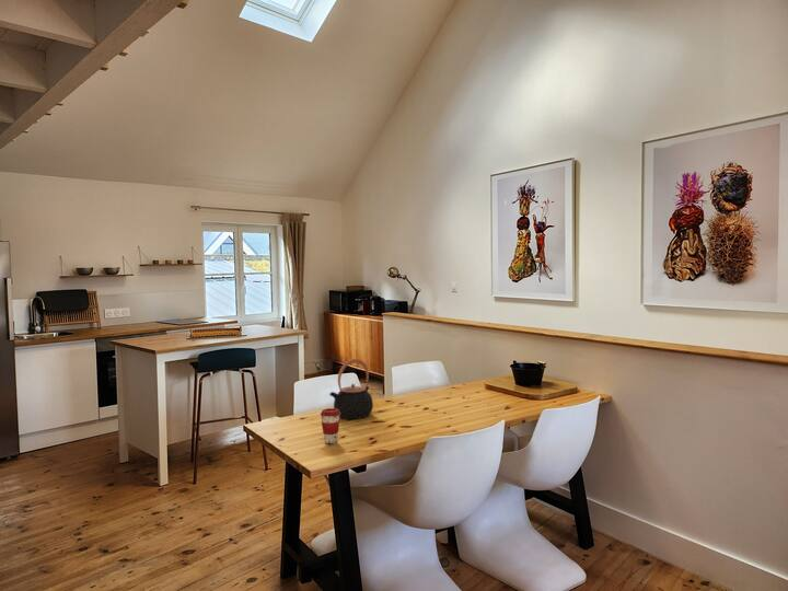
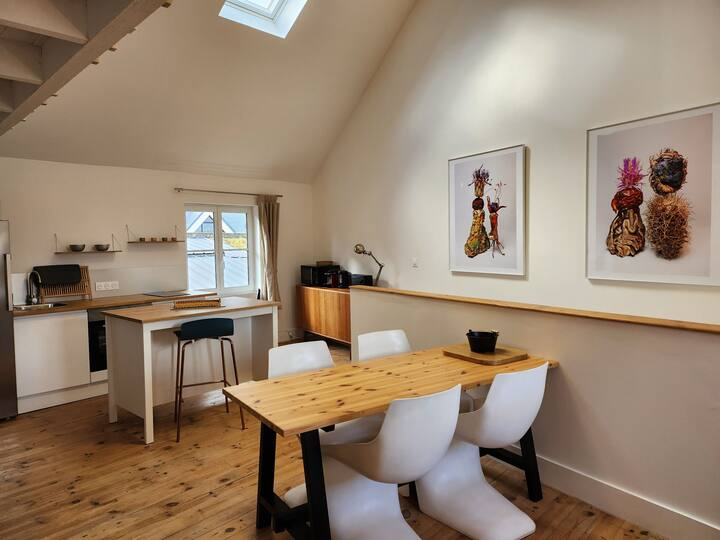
- teapot [328,358,374,420]
- coffee cup [320,407,340,444]
